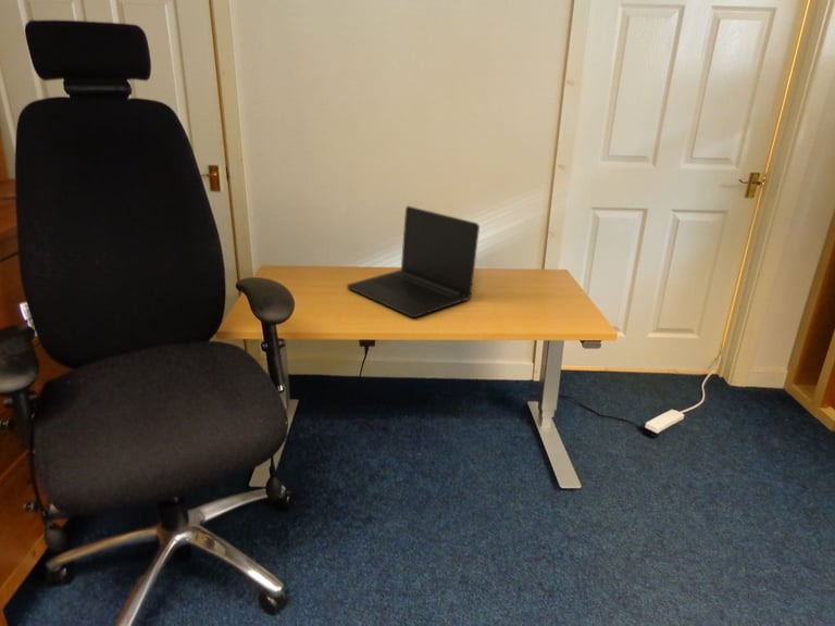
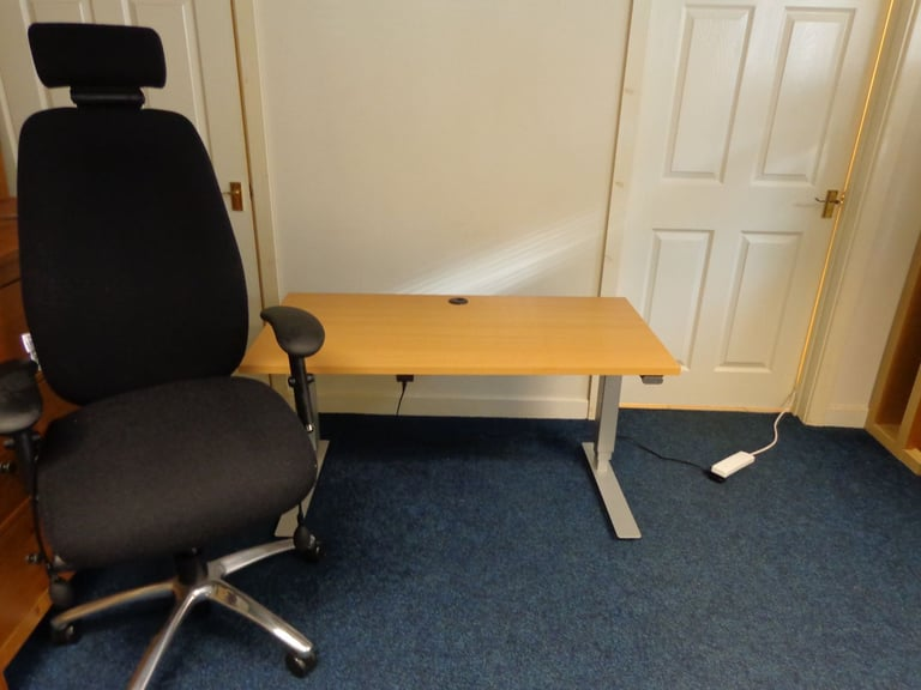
- laptop [346,205,481,318]
